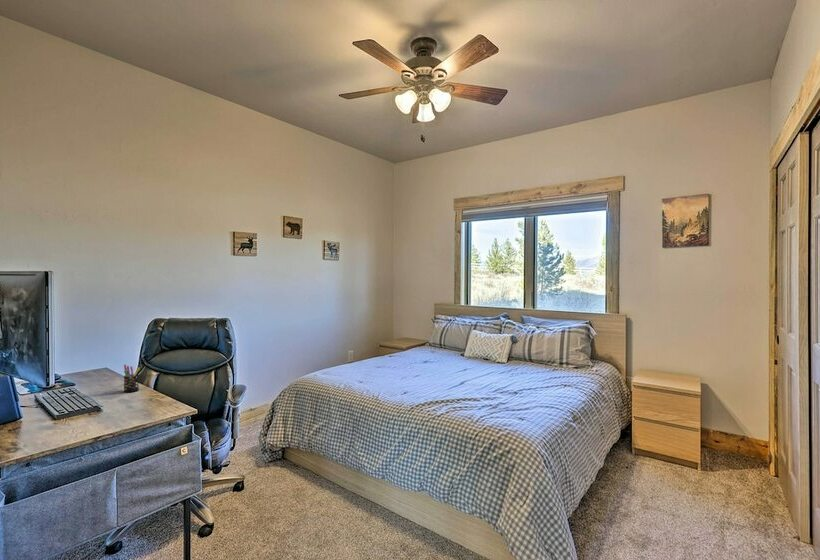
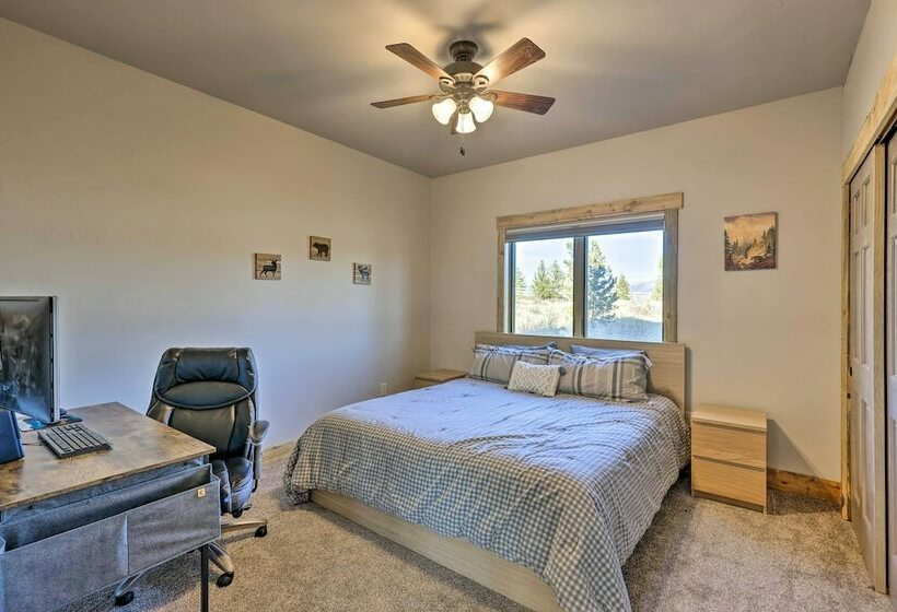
- pen holder [123,364,141,393]
